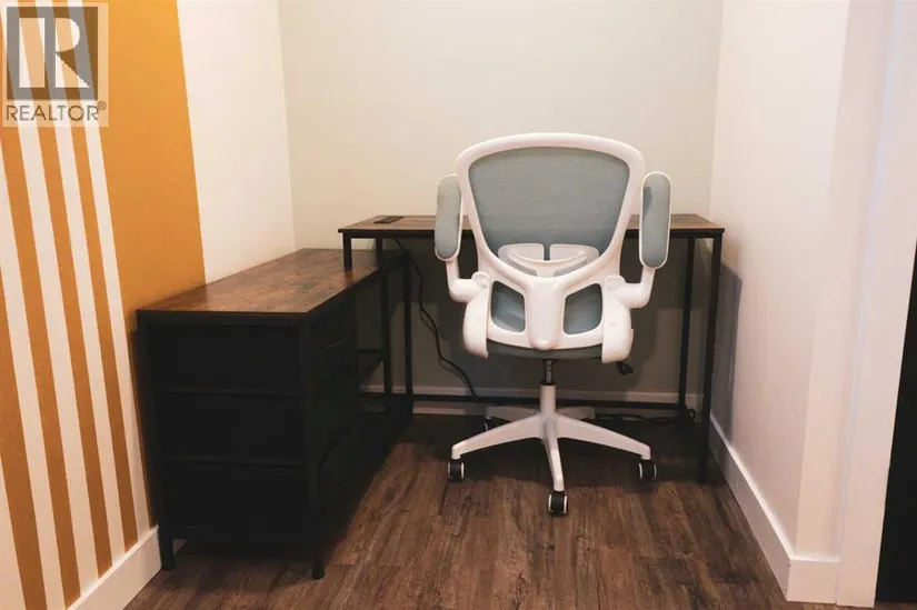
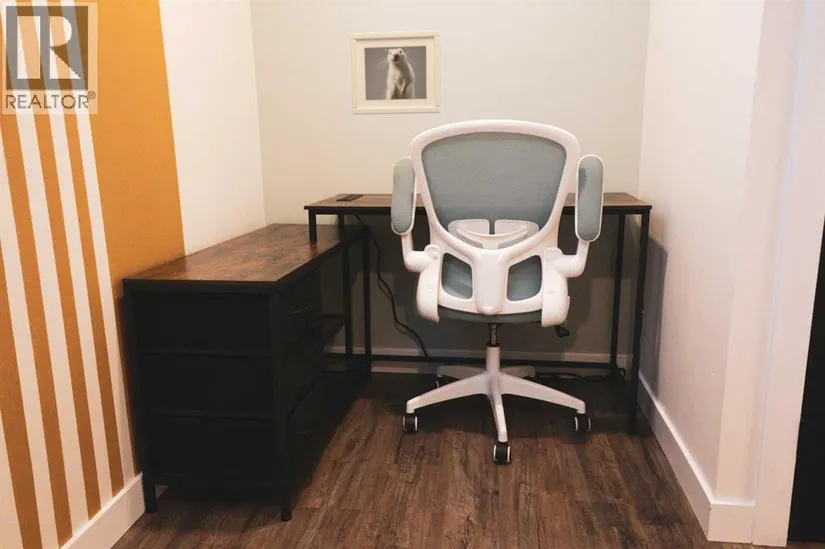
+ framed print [349,29,442,116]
